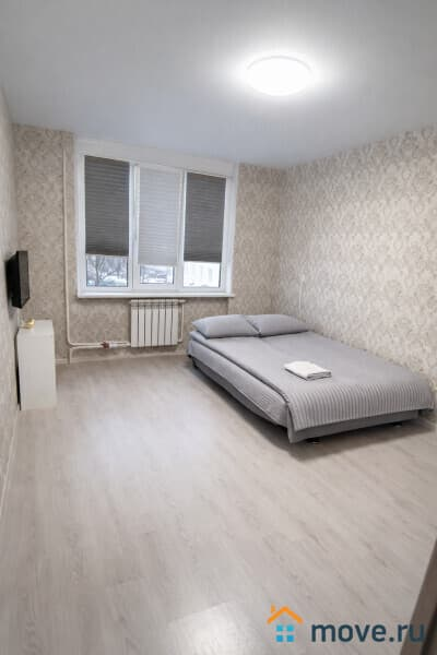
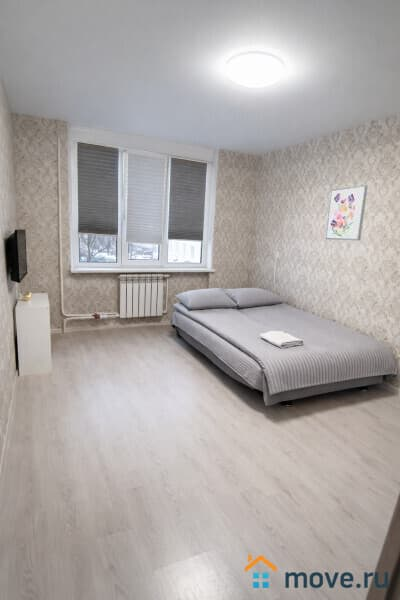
+ wall art [325,184,368,242]
